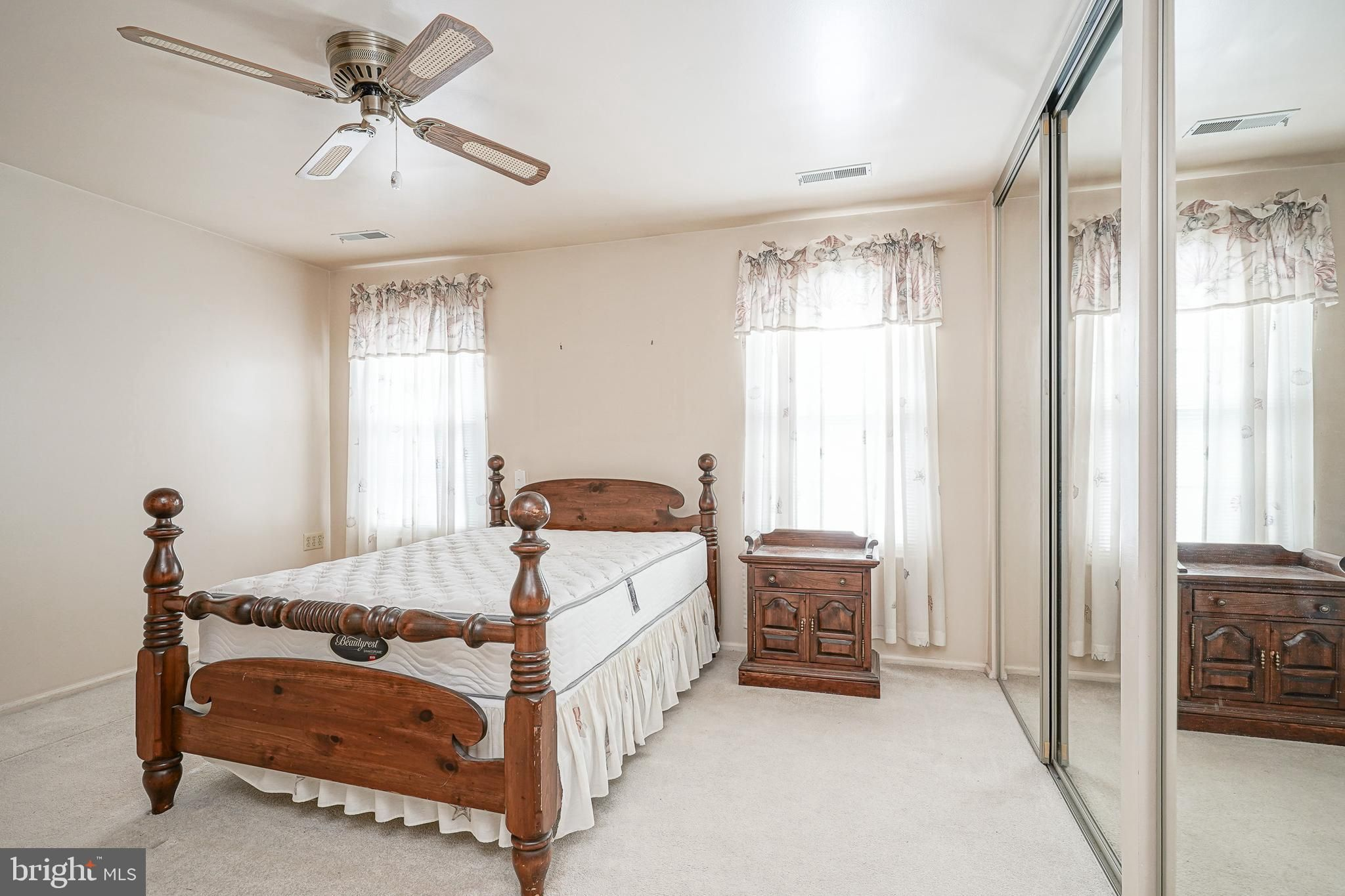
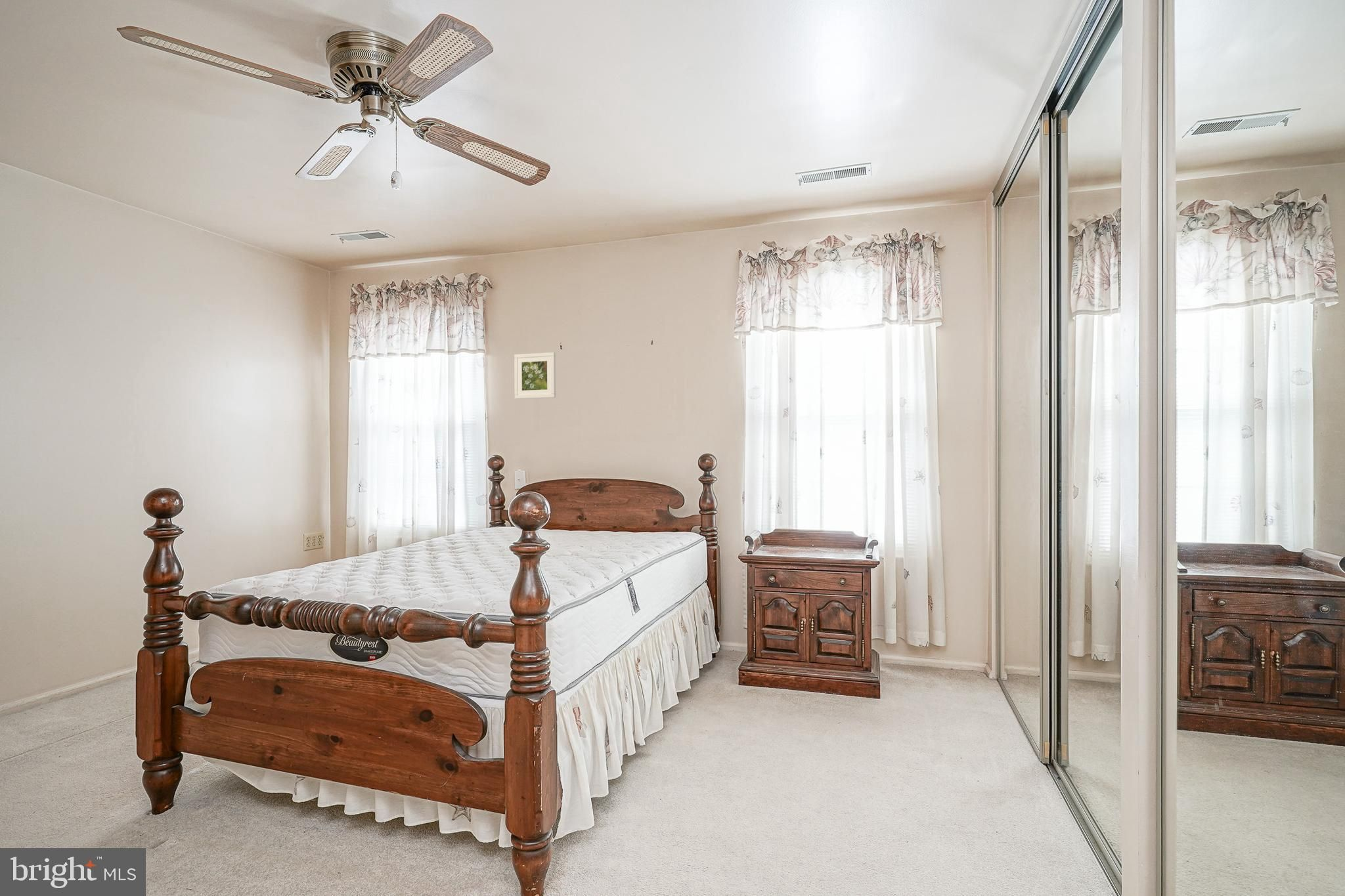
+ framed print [514,352,556,400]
